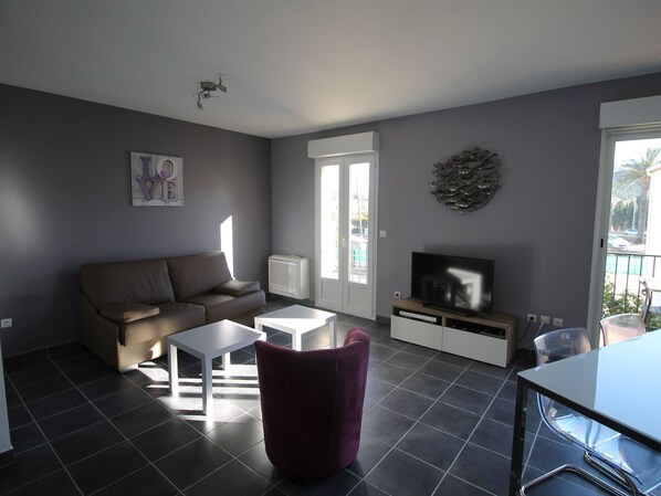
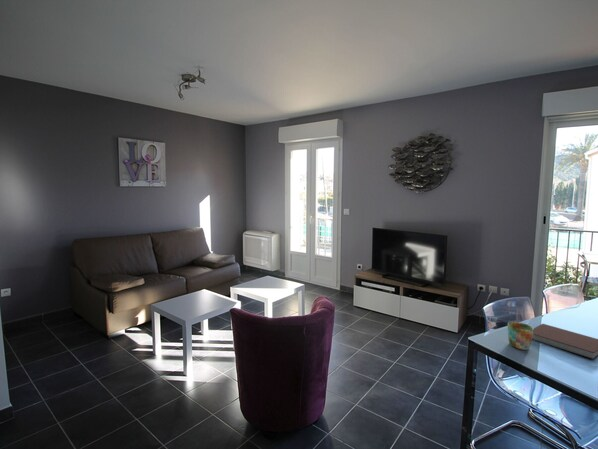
+ mug [507,321,534,351]
+ notebook [532,323,598,361]
